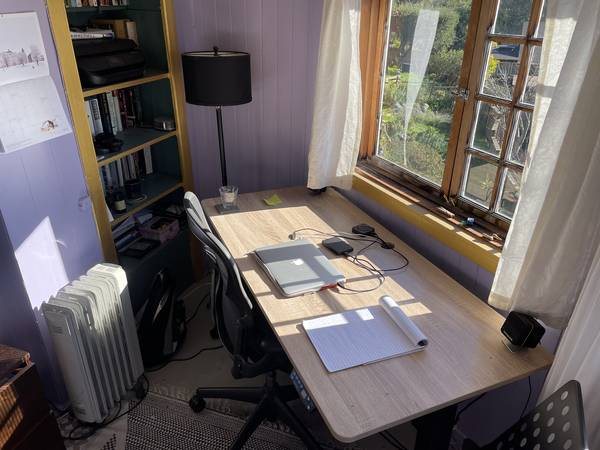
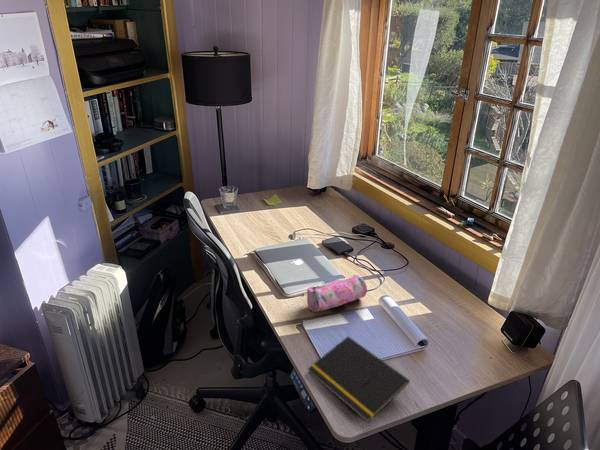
+ notepad [307,335,411,424]
+ pencil case [306,274,368,313]
